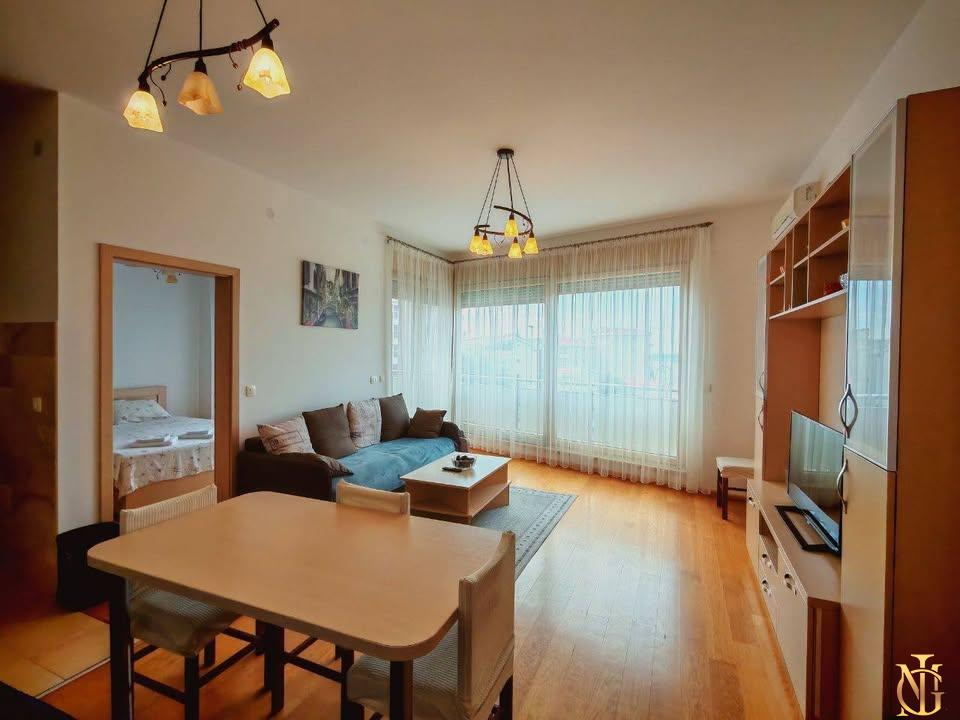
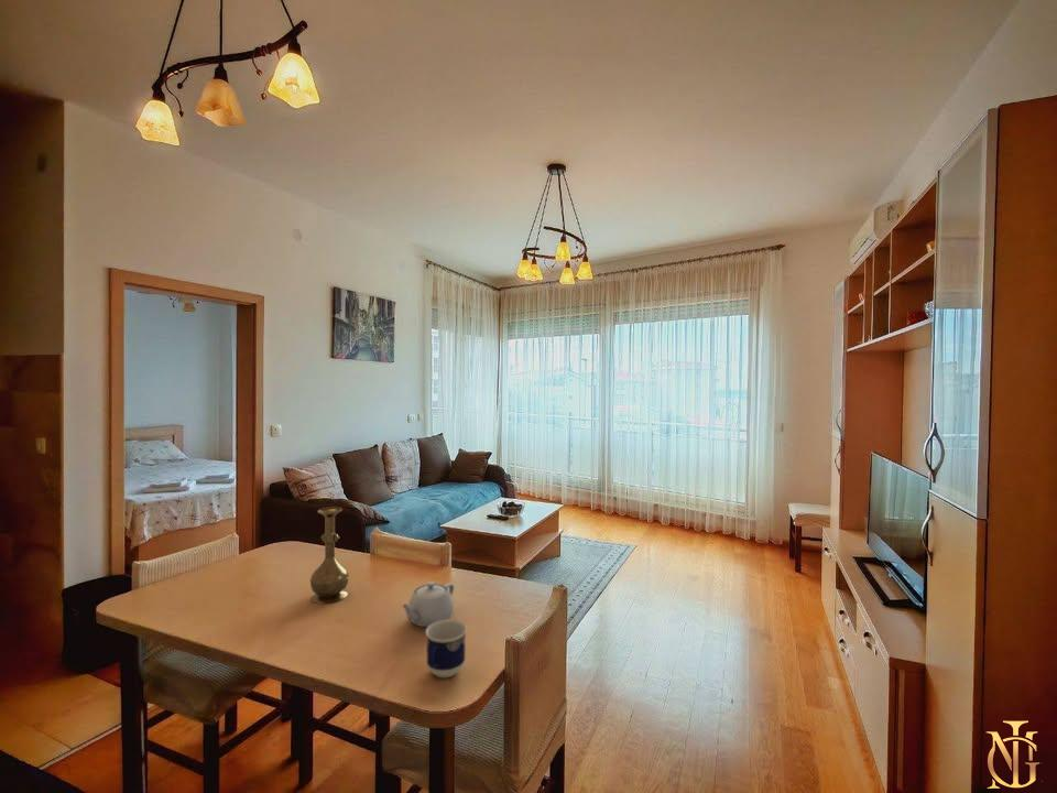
+ cup [425,619,468,678]
+ vase [309,506,350,605]
+ teapot [401,580,455,628]
